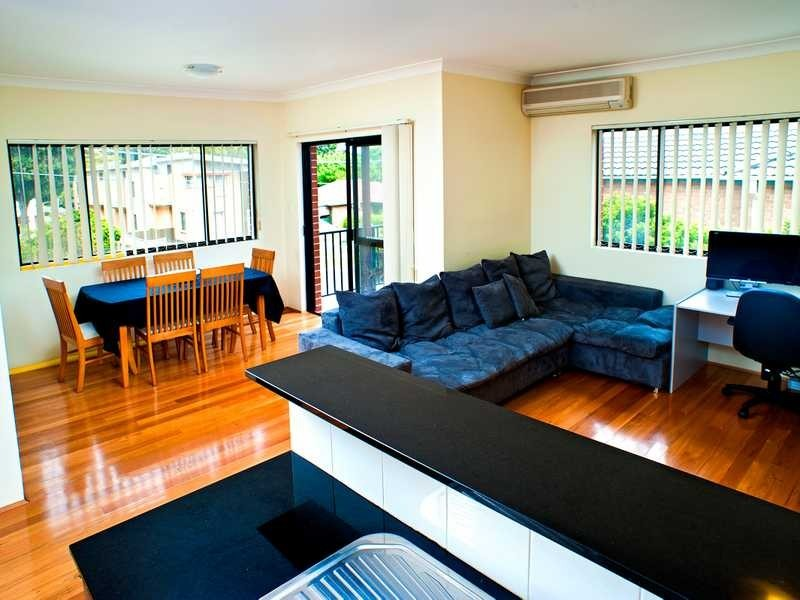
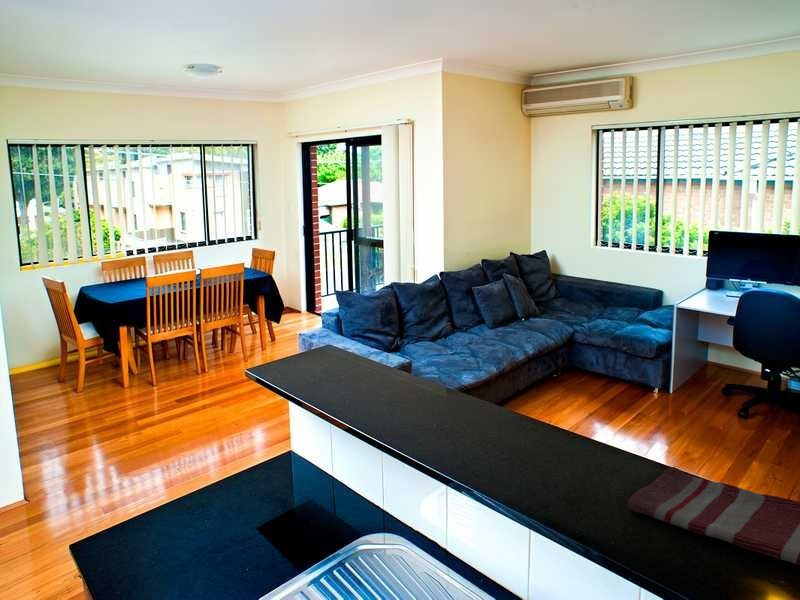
+ dish towel [626,466,800,566]
